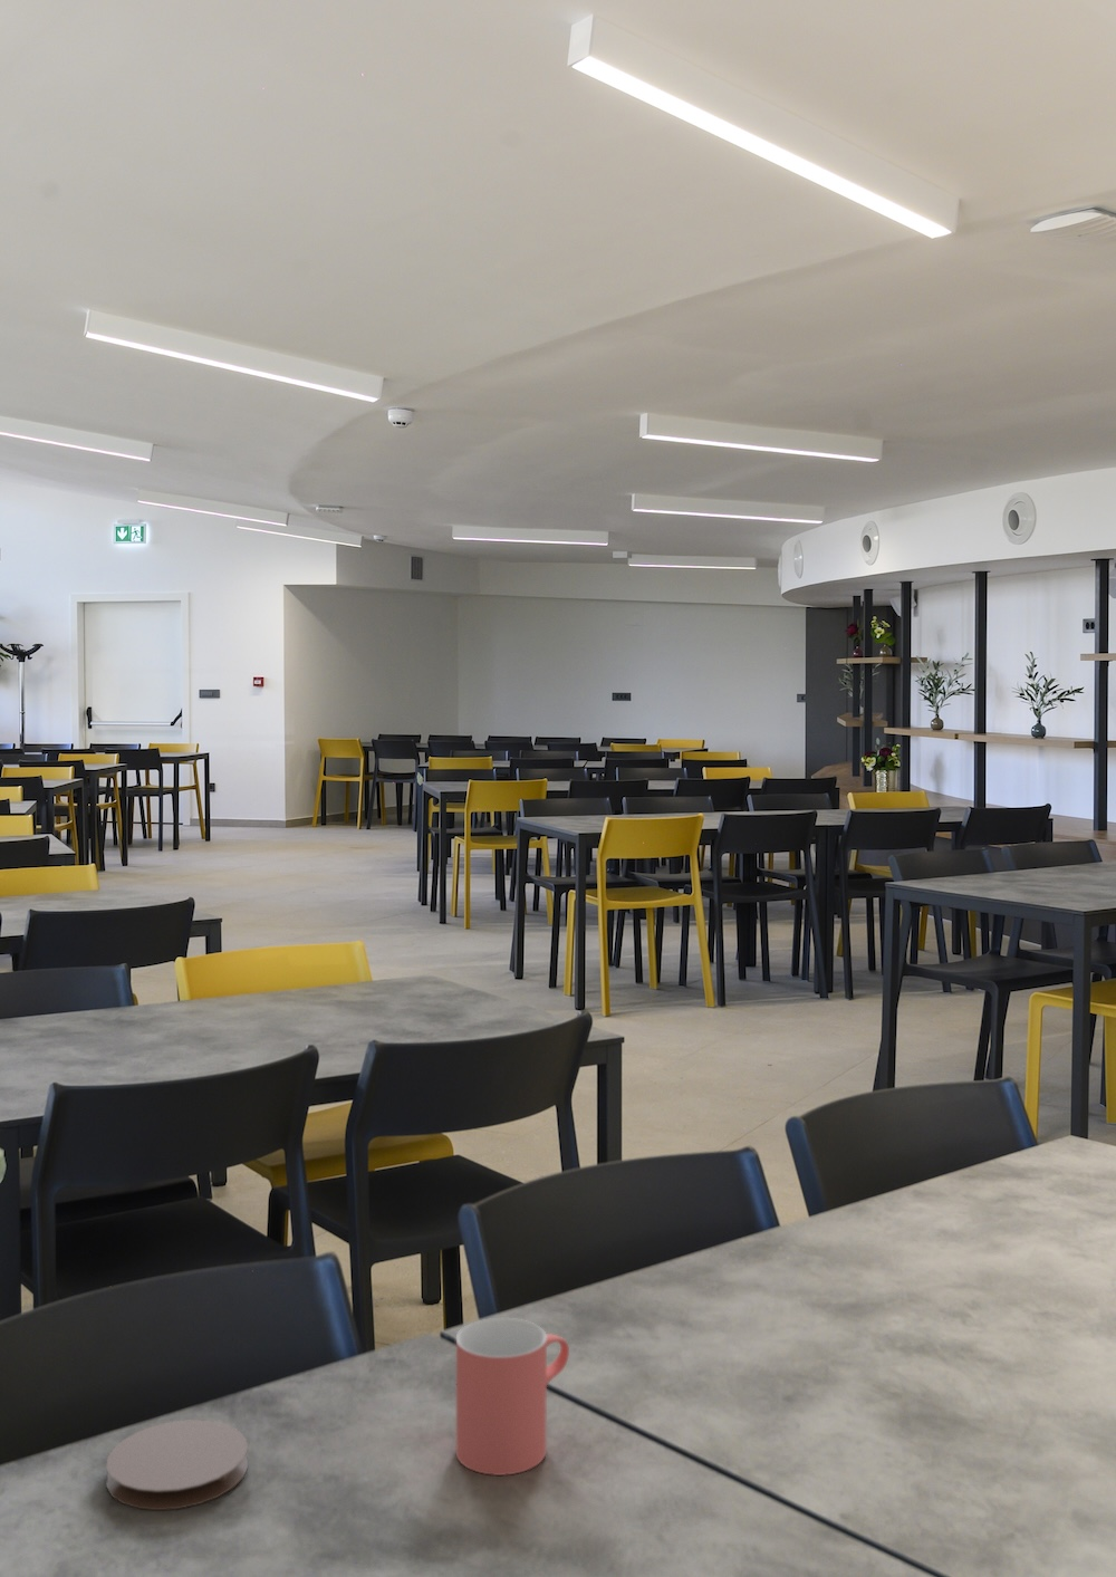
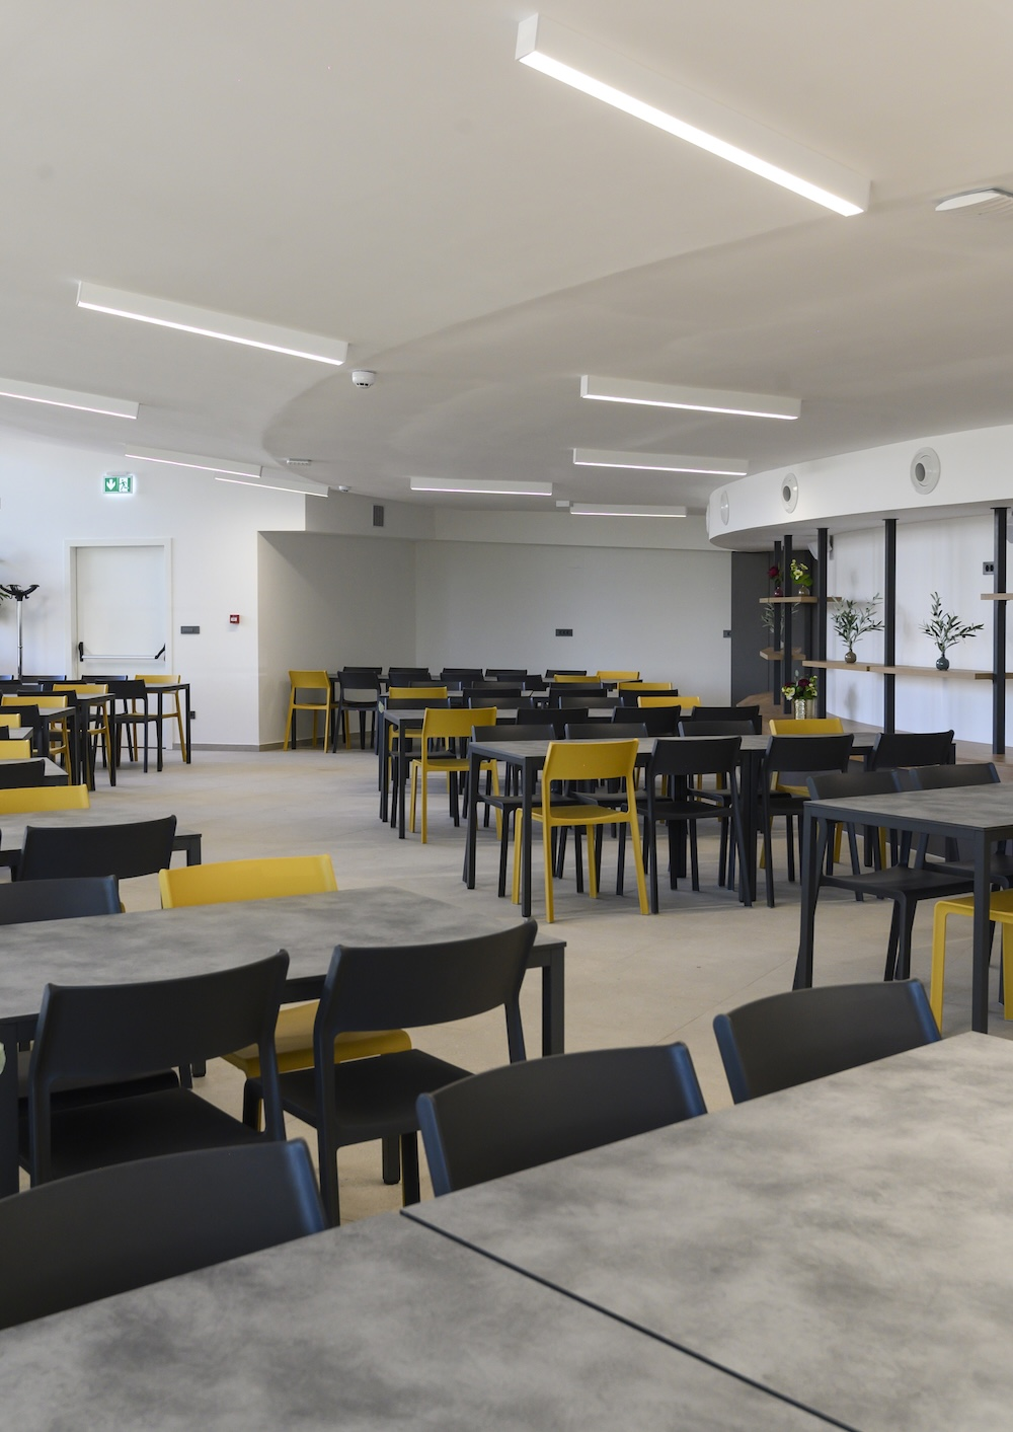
- cup [455,1317,570,1477]
- coaster [105,1419,249,1511]
